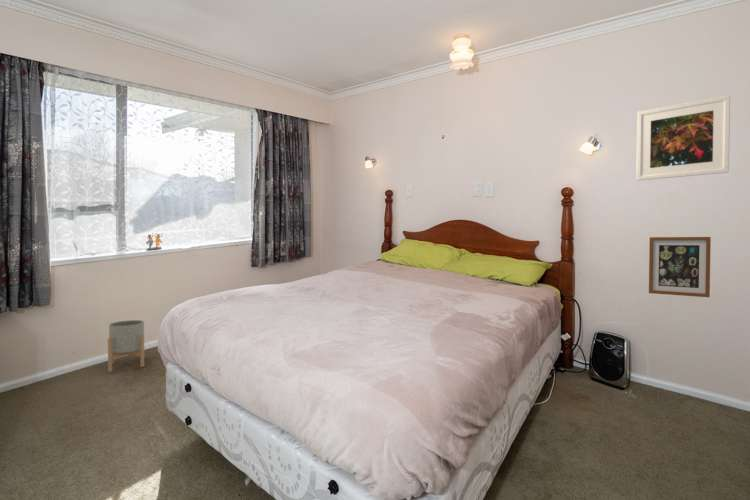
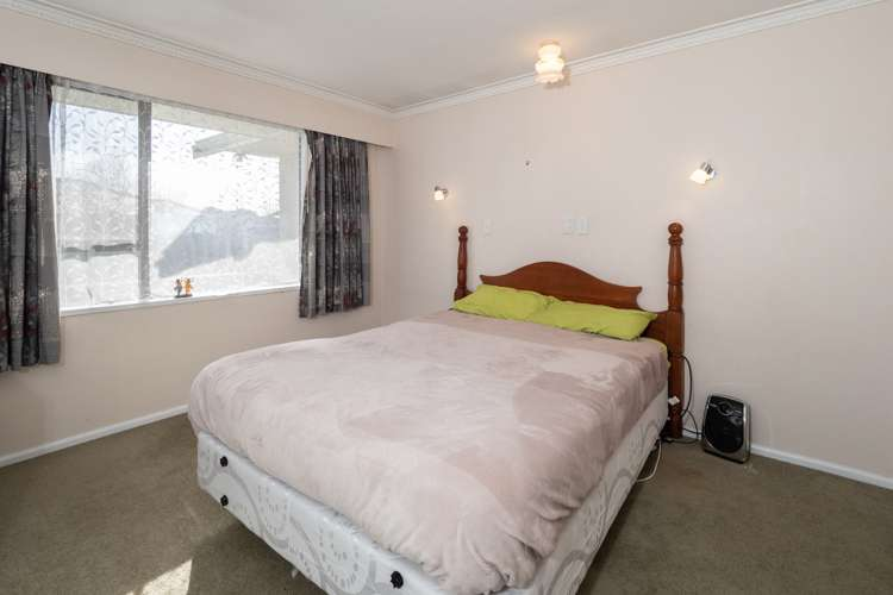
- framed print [635,94,731,182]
- wall art [648,236,712,298]
- planter [107,319,145,373]
